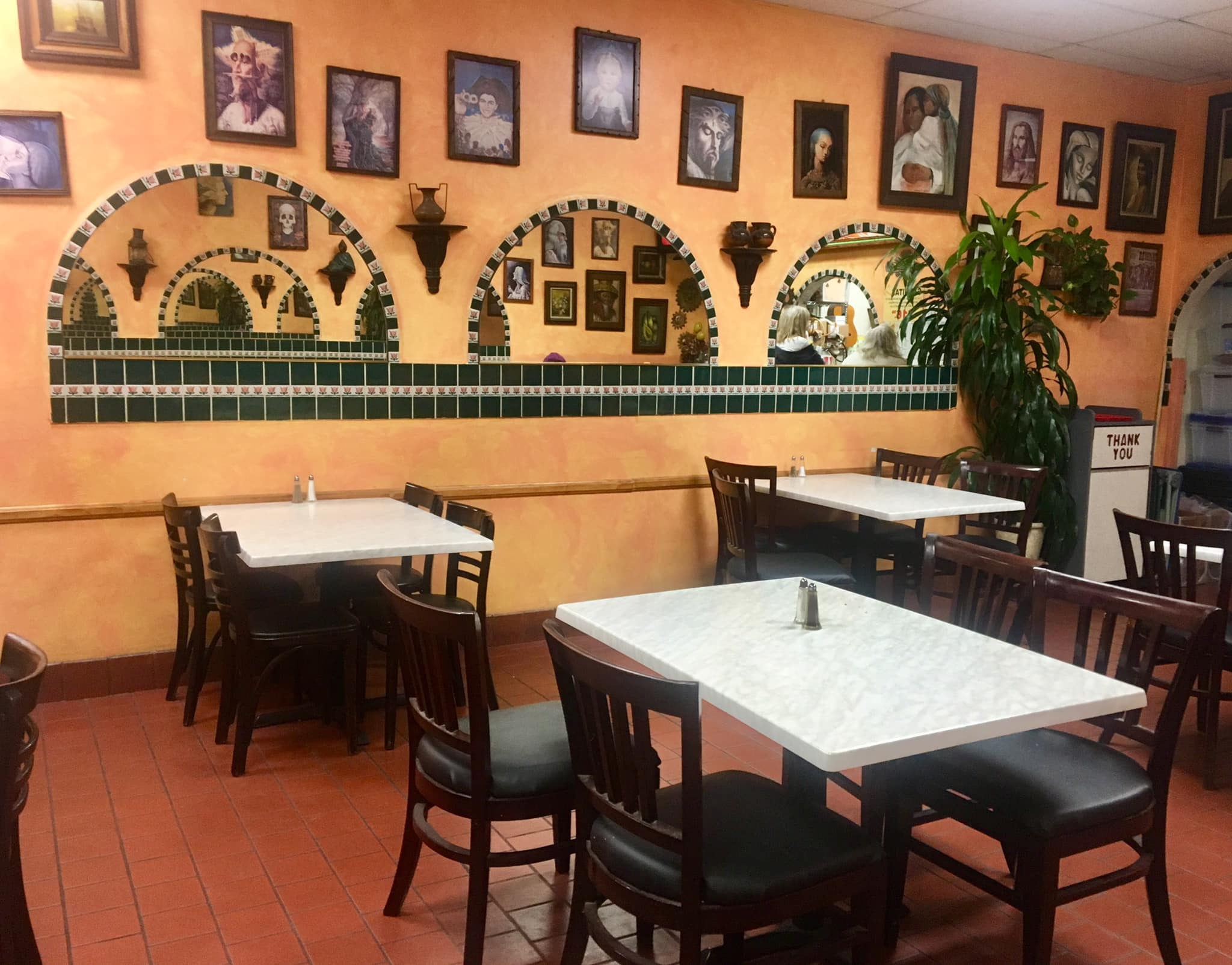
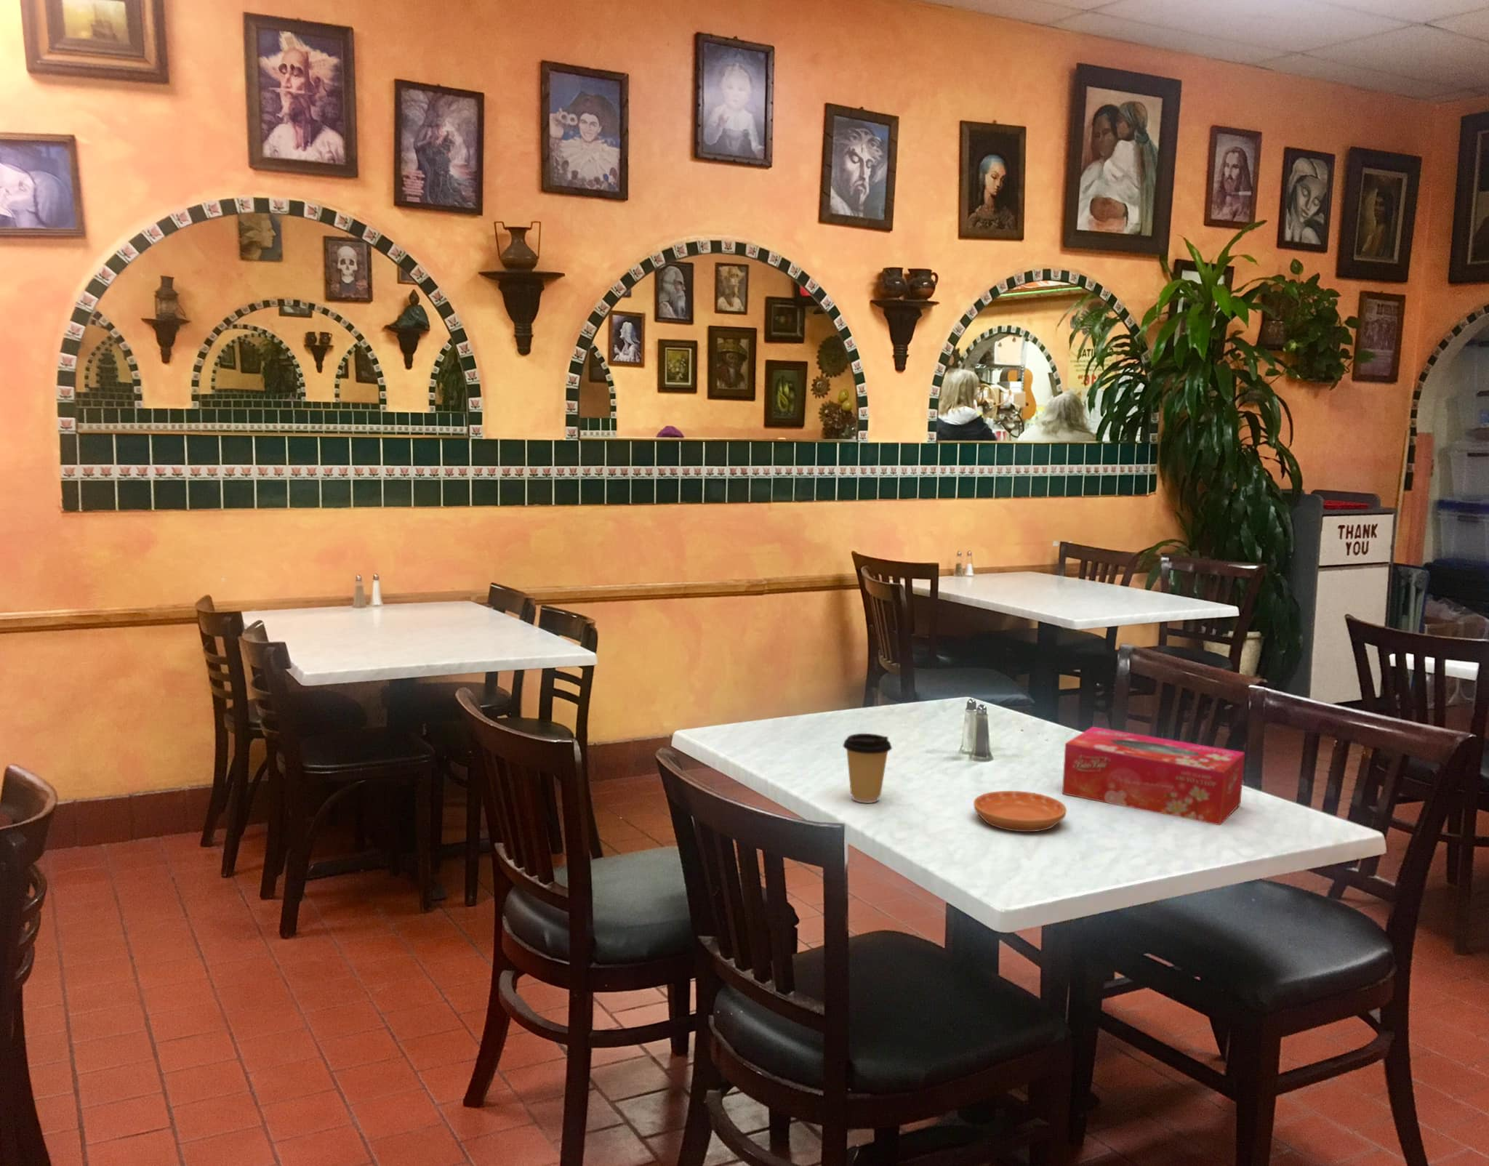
+ tissue box [1061,726,1245,825]
+ saucer [973,790,1067,833]
+ coffee cup [842,732,893,804]
